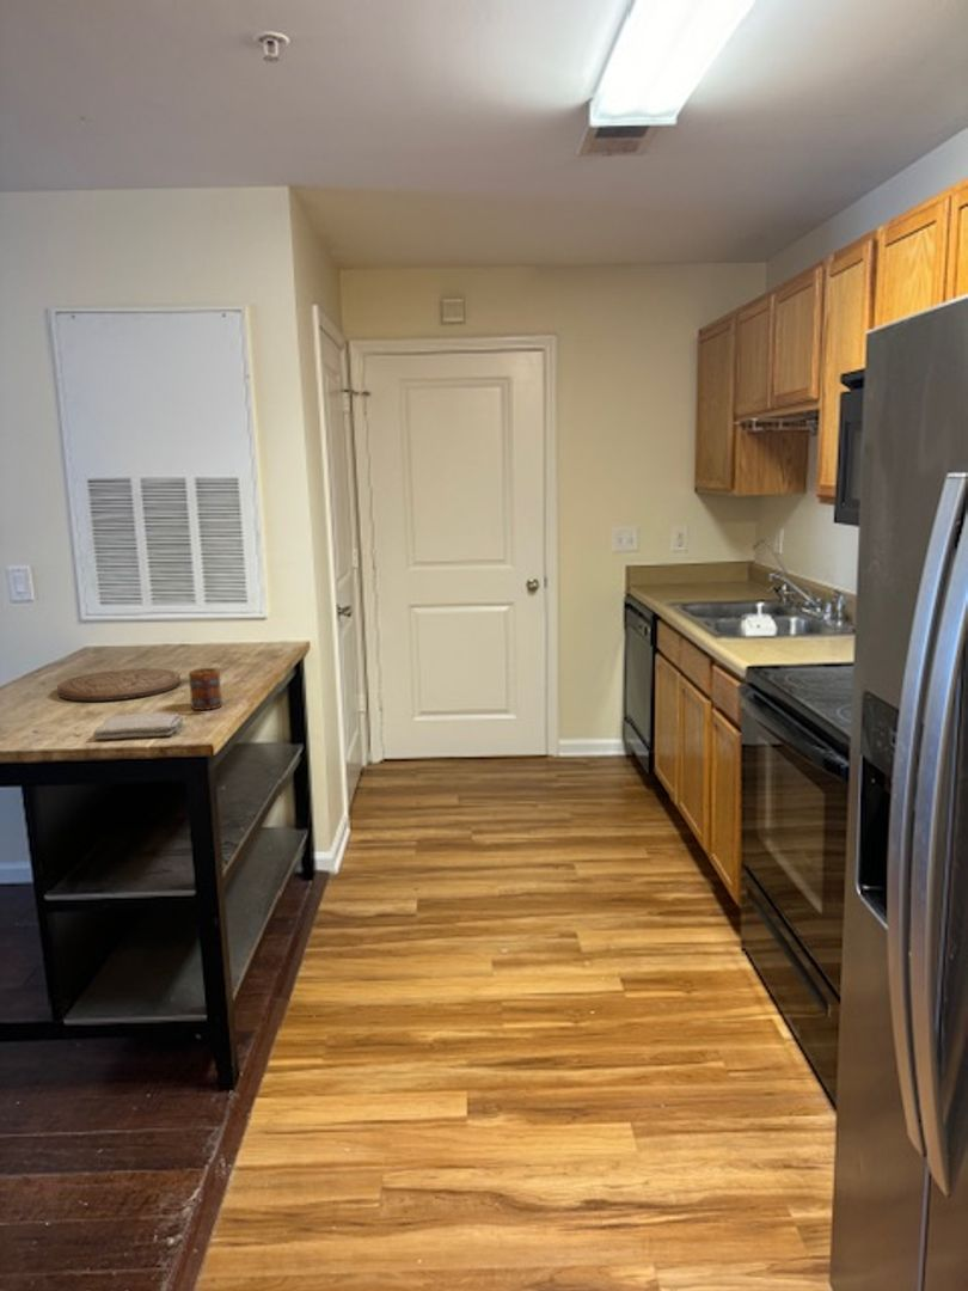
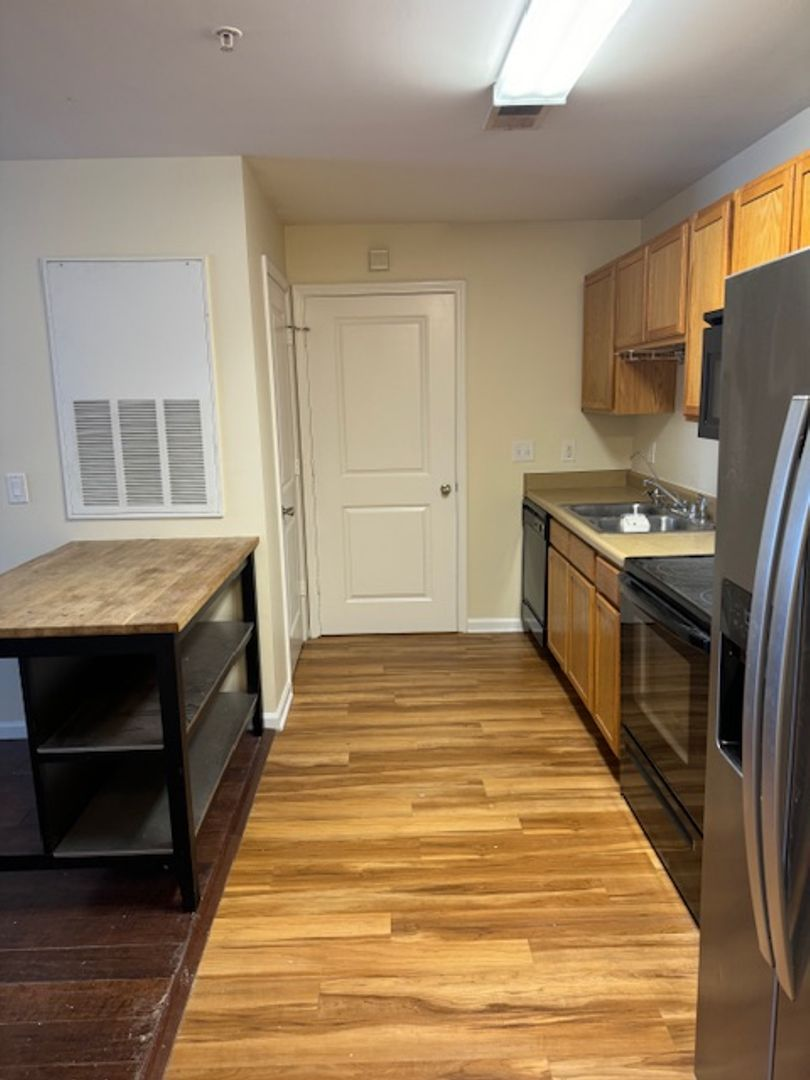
- mug [188,667,223,711]
- washcloth [92,711,184,740]
- cutting board [56,667,182,702]
